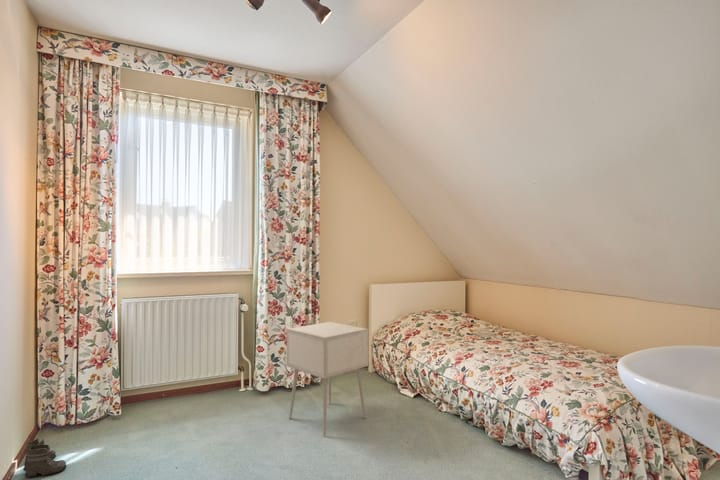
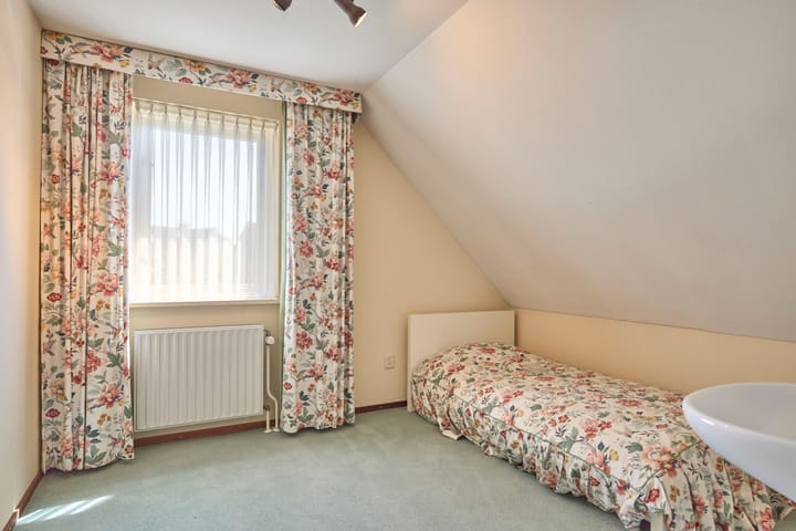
- boots [22,438,67,480]
- nightstand [286,321,370,437]
